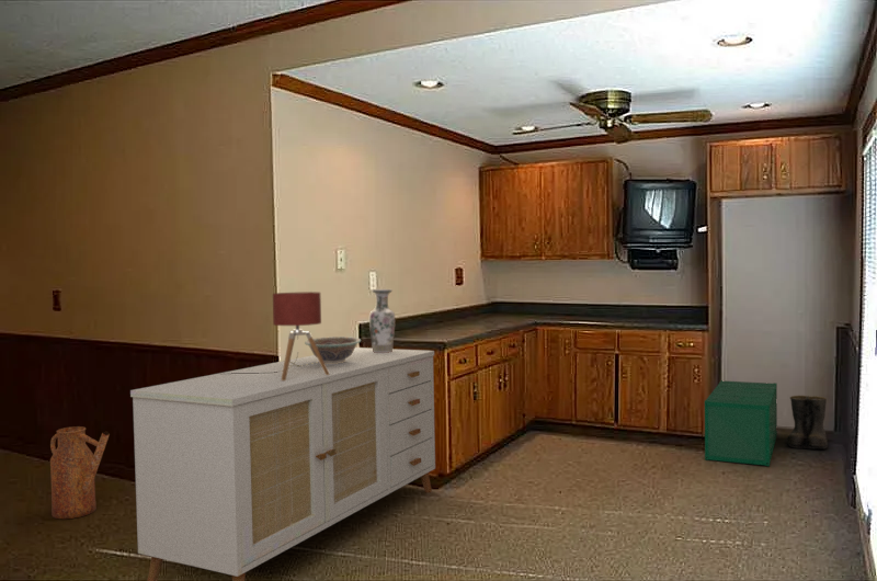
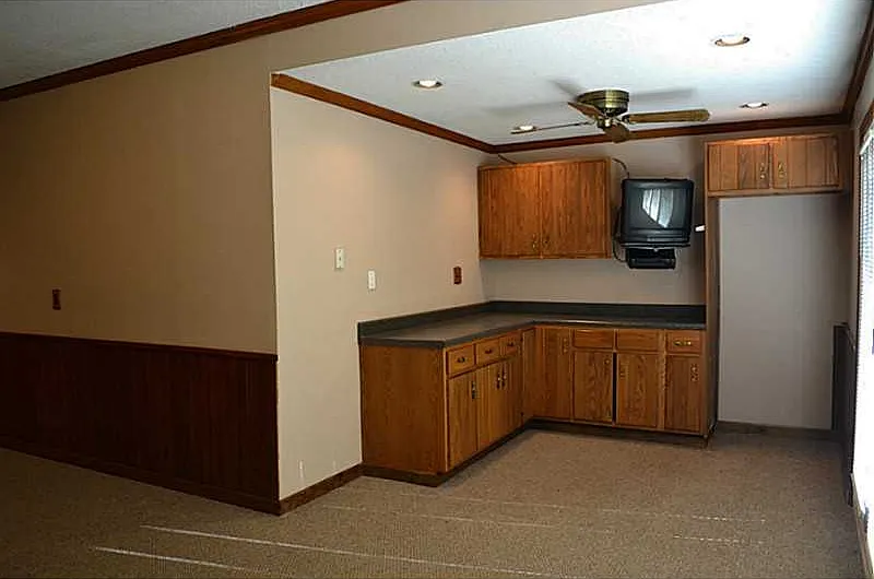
- watering can [49,425,111,520]
- vase [368,288,396,353]
- sideboard [129,346,436,581]
- storage bin [704,379,778,467]
- decorative bowl [304,335,362,364]
- boots [786,395,829,451]
- table lamp [231,290,329,380]
